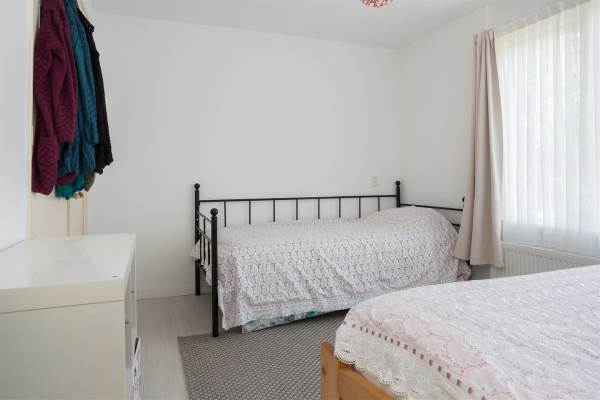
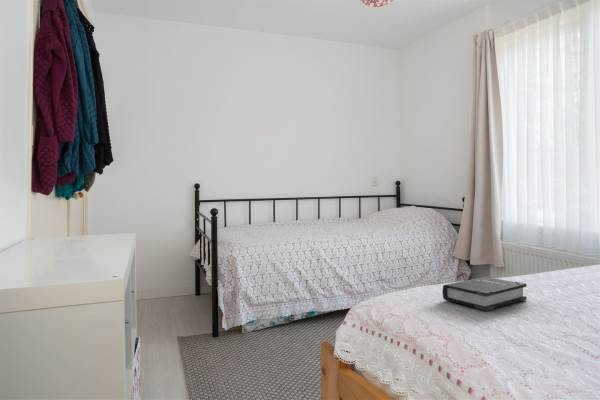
+ hardback book [442,276,528,312]
